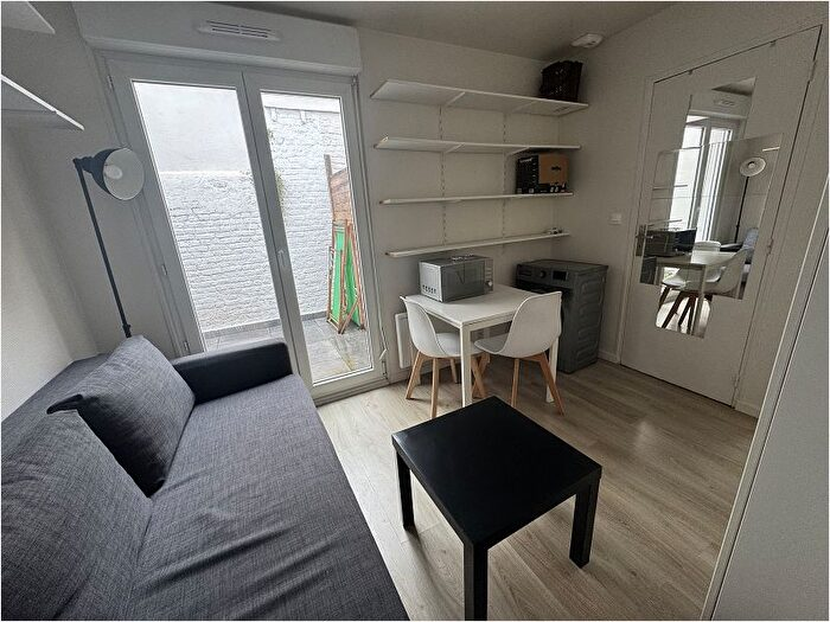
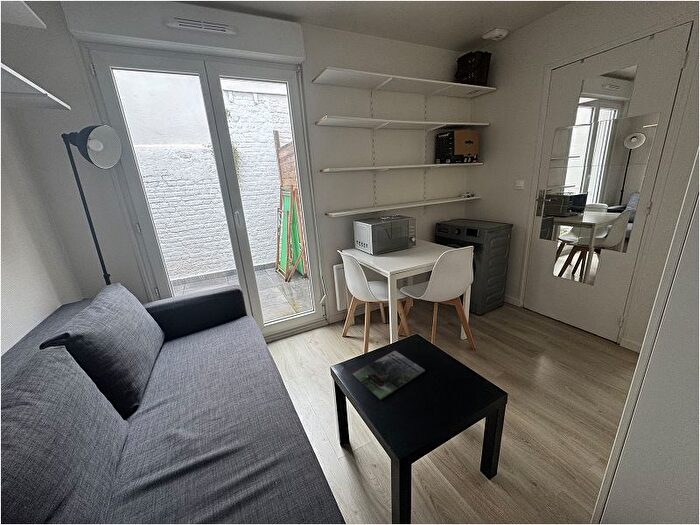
+ magazine [351,350,426,401]
